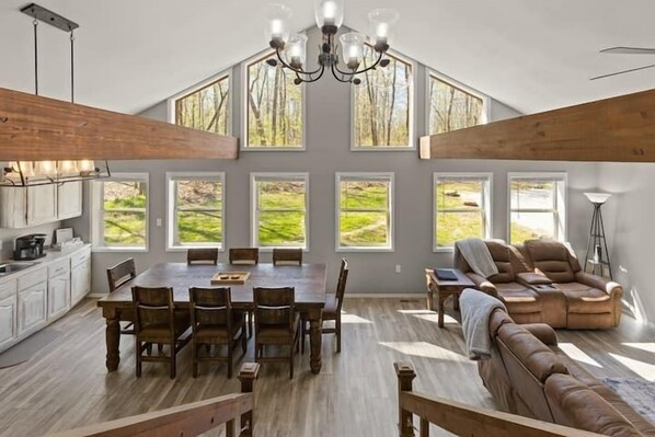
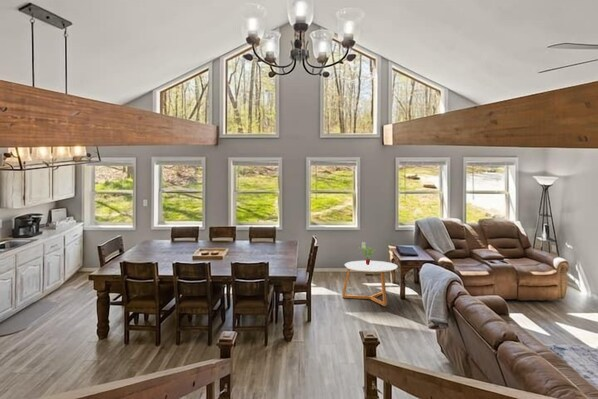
+ coffee table [341,260,399,307]
+ potted plant [357,244,375,265]
